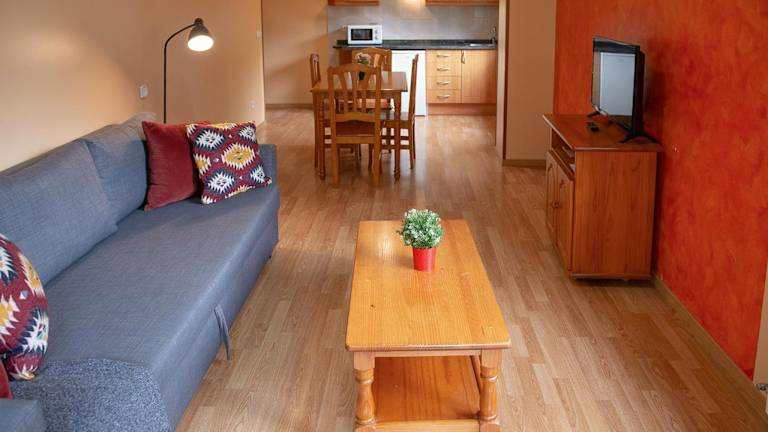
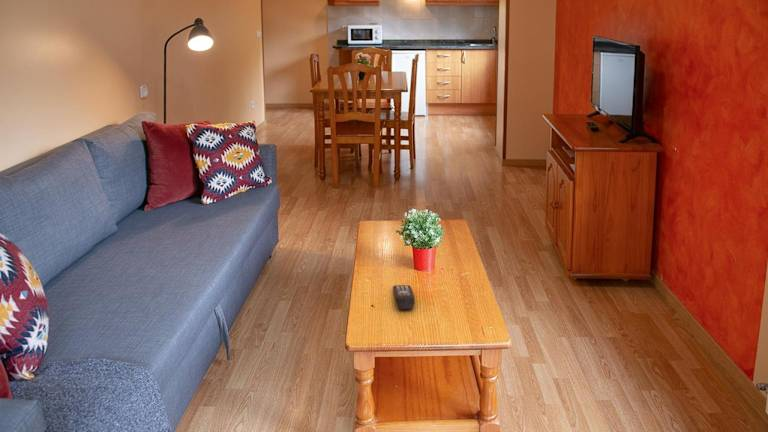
+ remote control [392,284,416,310]
